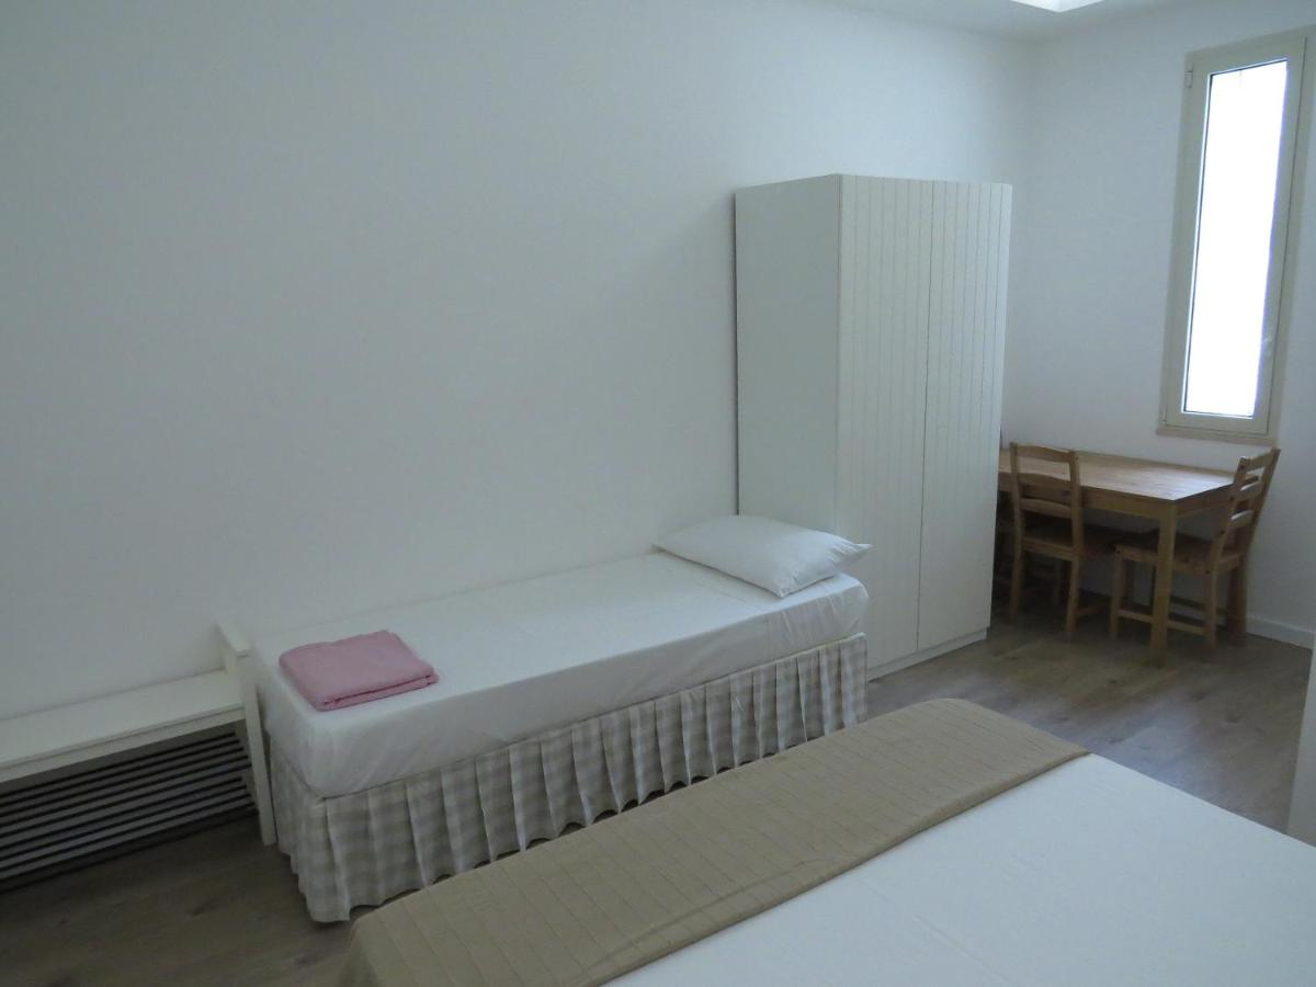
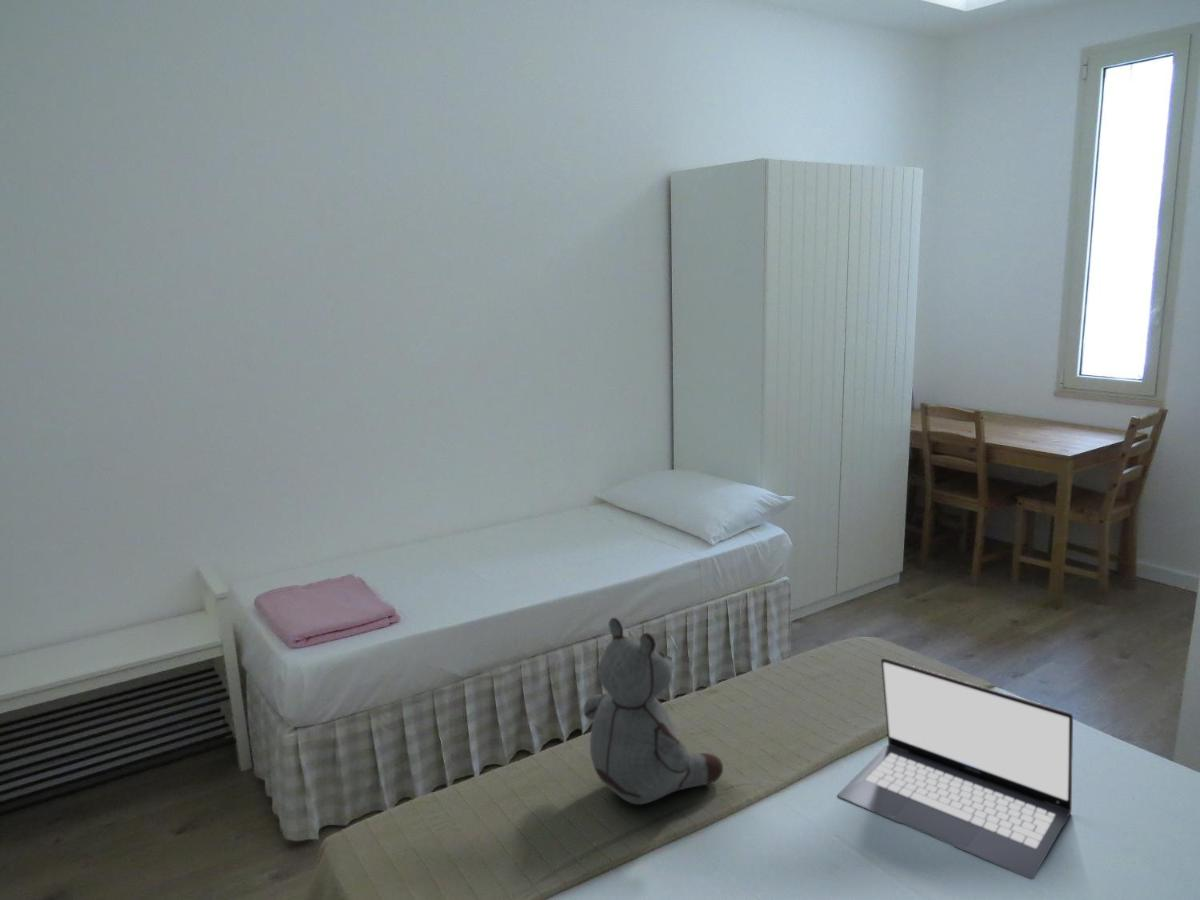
+ laptop [837,657,1074,880]
+ stuffed bear [582,617,724,806]
